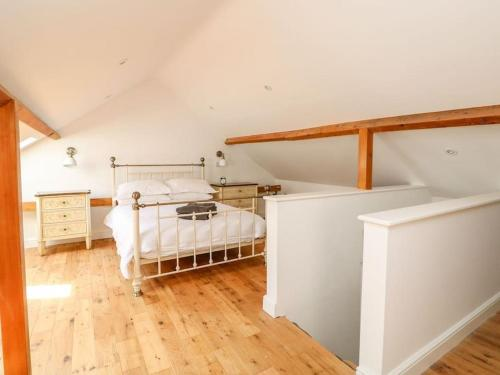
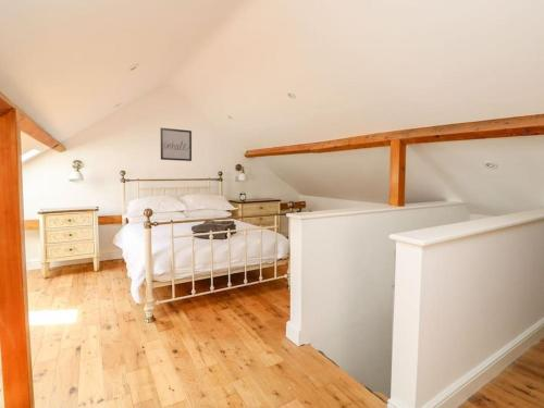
+ wall art [160,127,193,162]
